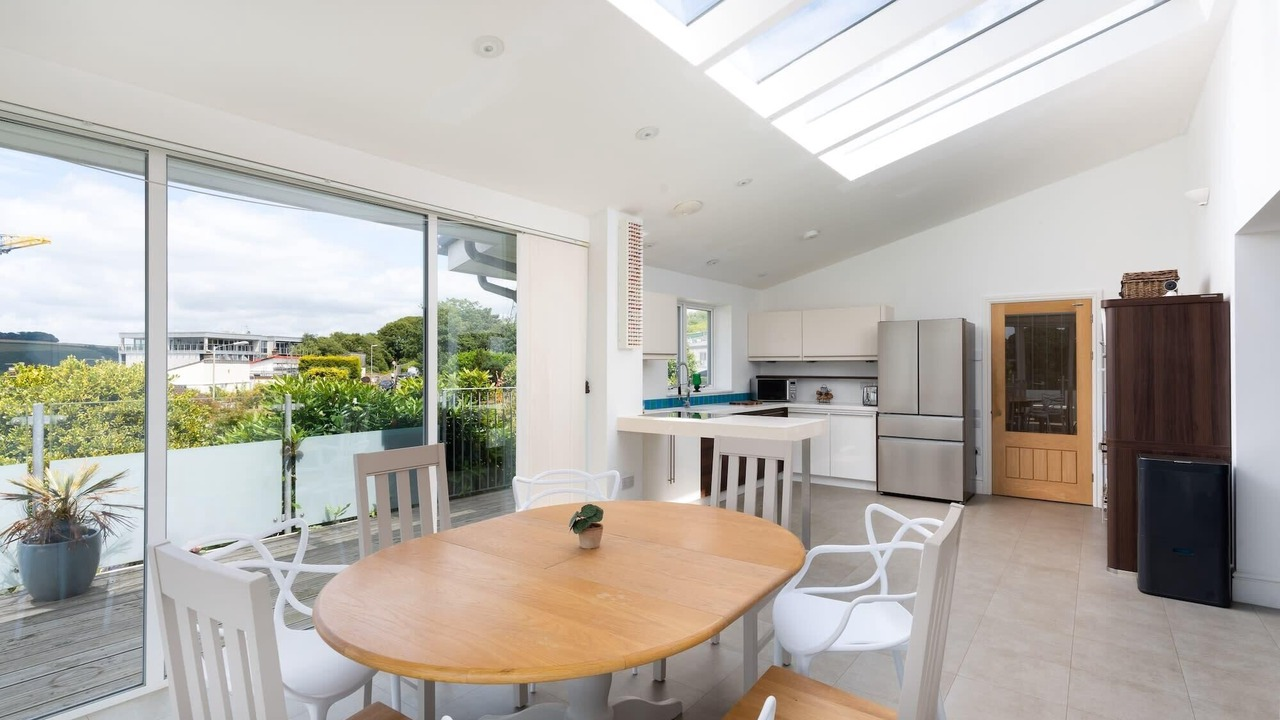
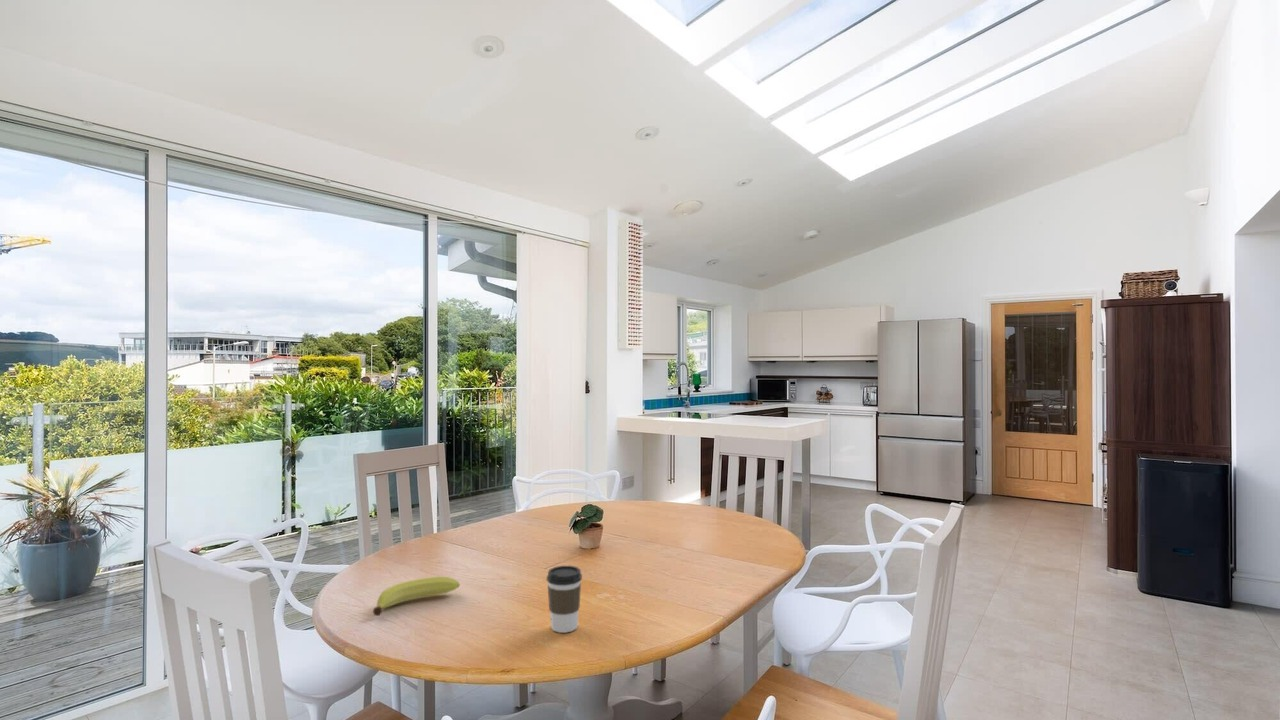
+ fruit [372,575,460,617]
+ coffee cup [546,565,583,634]
